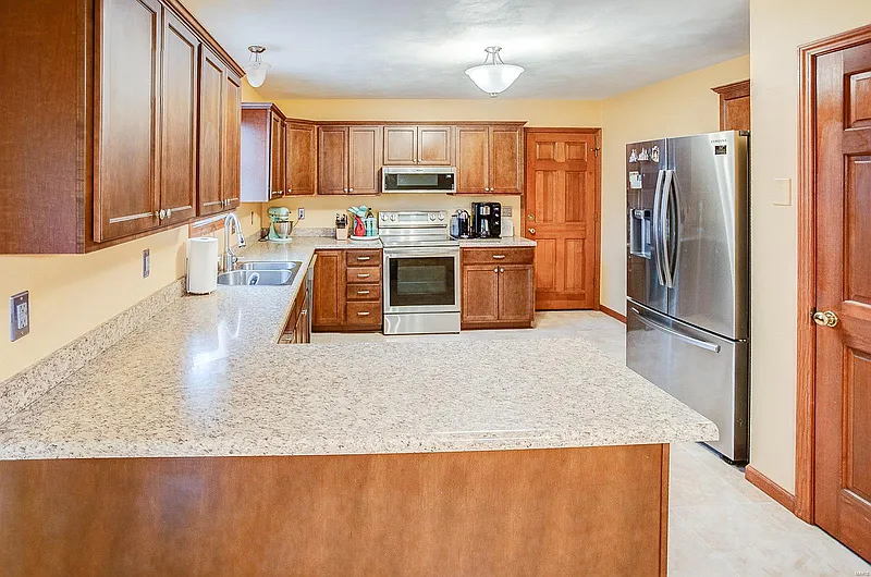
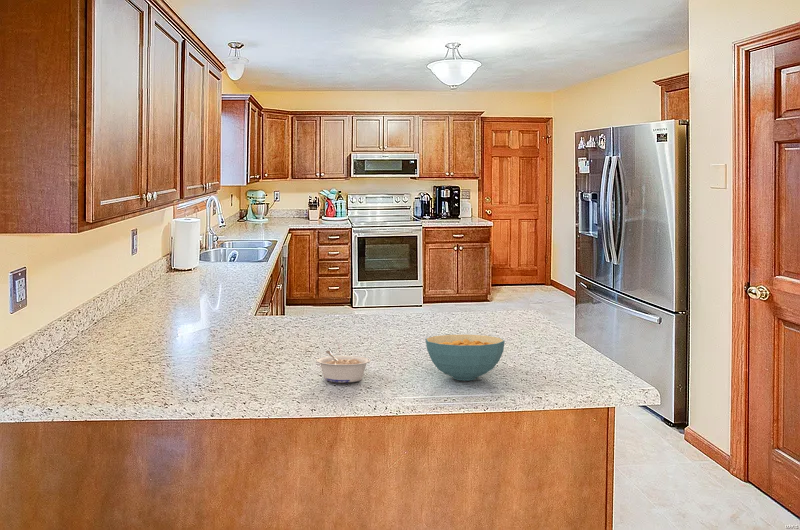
+ cereal bowl [425,334,506,382]
+ legume [315,350,371,384]
